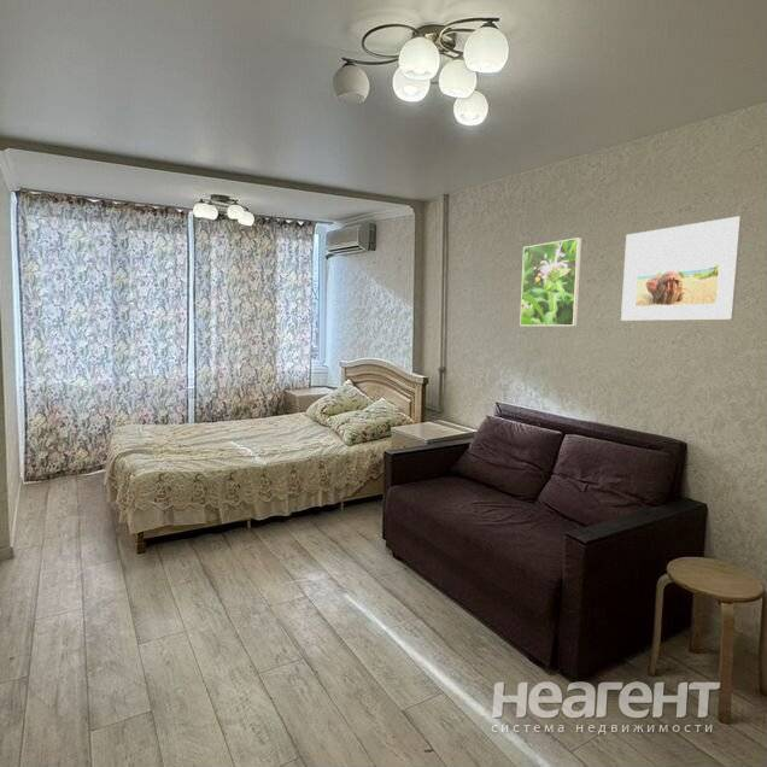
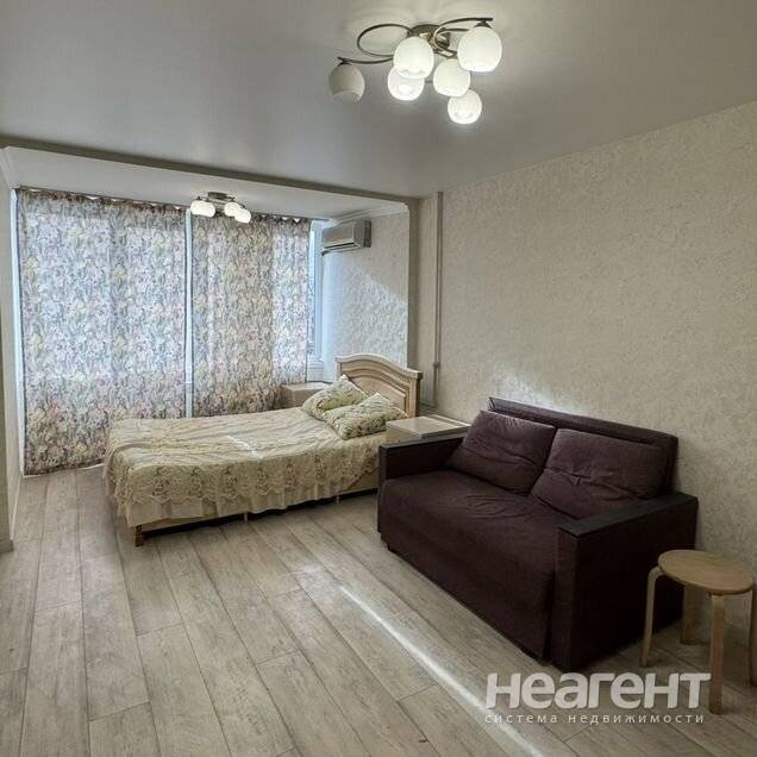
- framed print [620,215,743,322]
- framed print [519,236,582,327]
